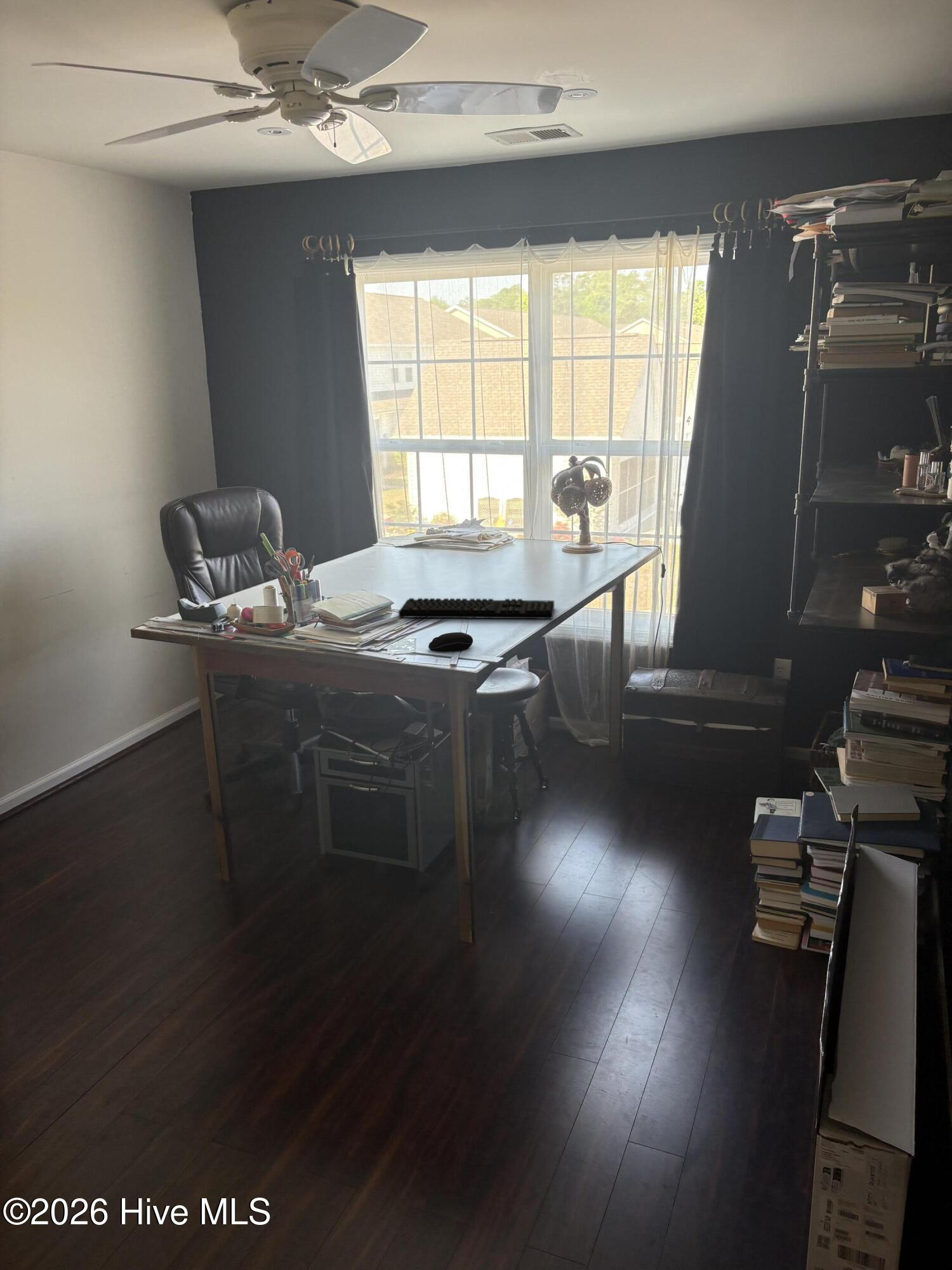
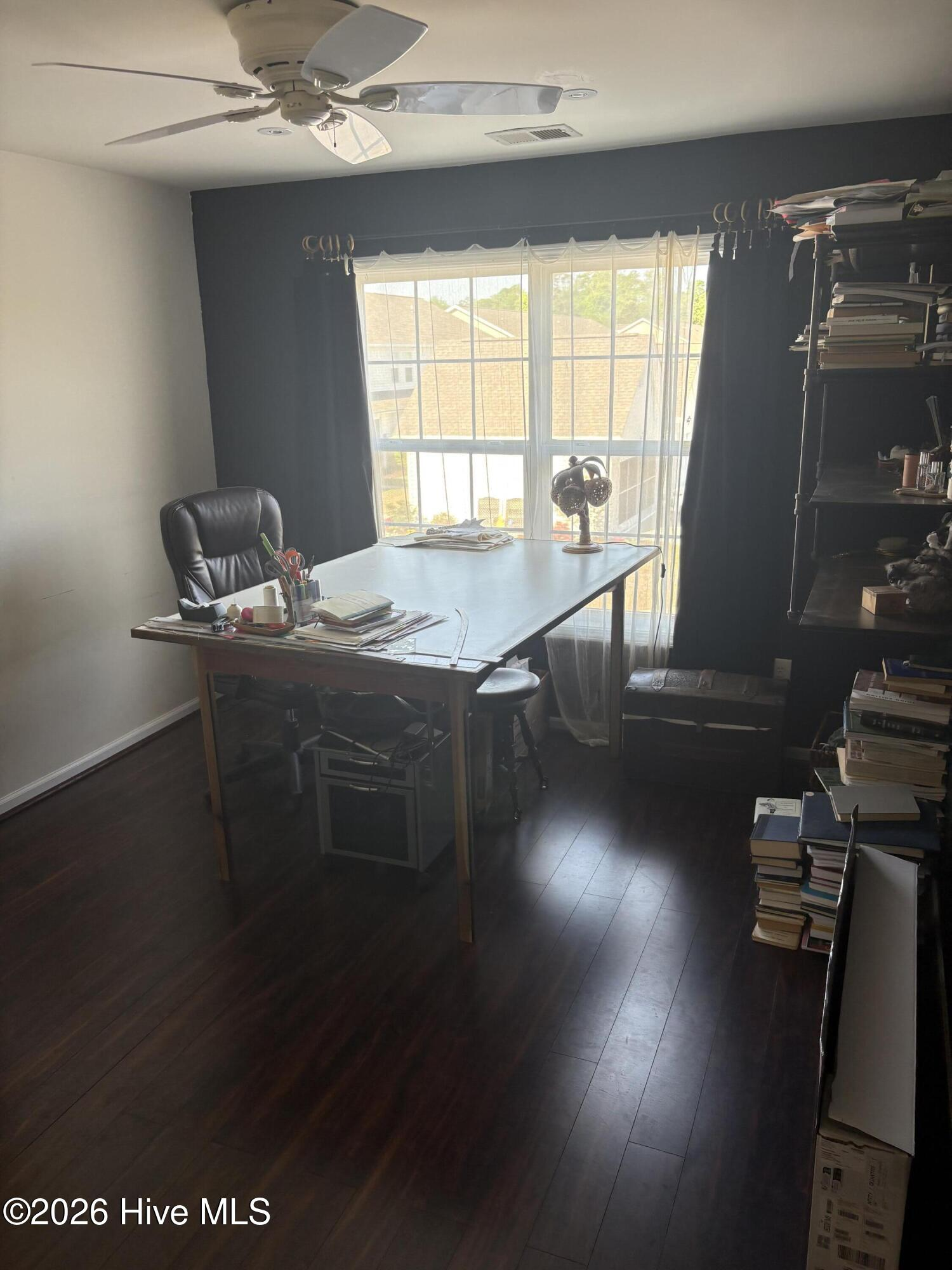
- computer mouse [428,632,473,652]
- keyboard [398,598,555,619]
